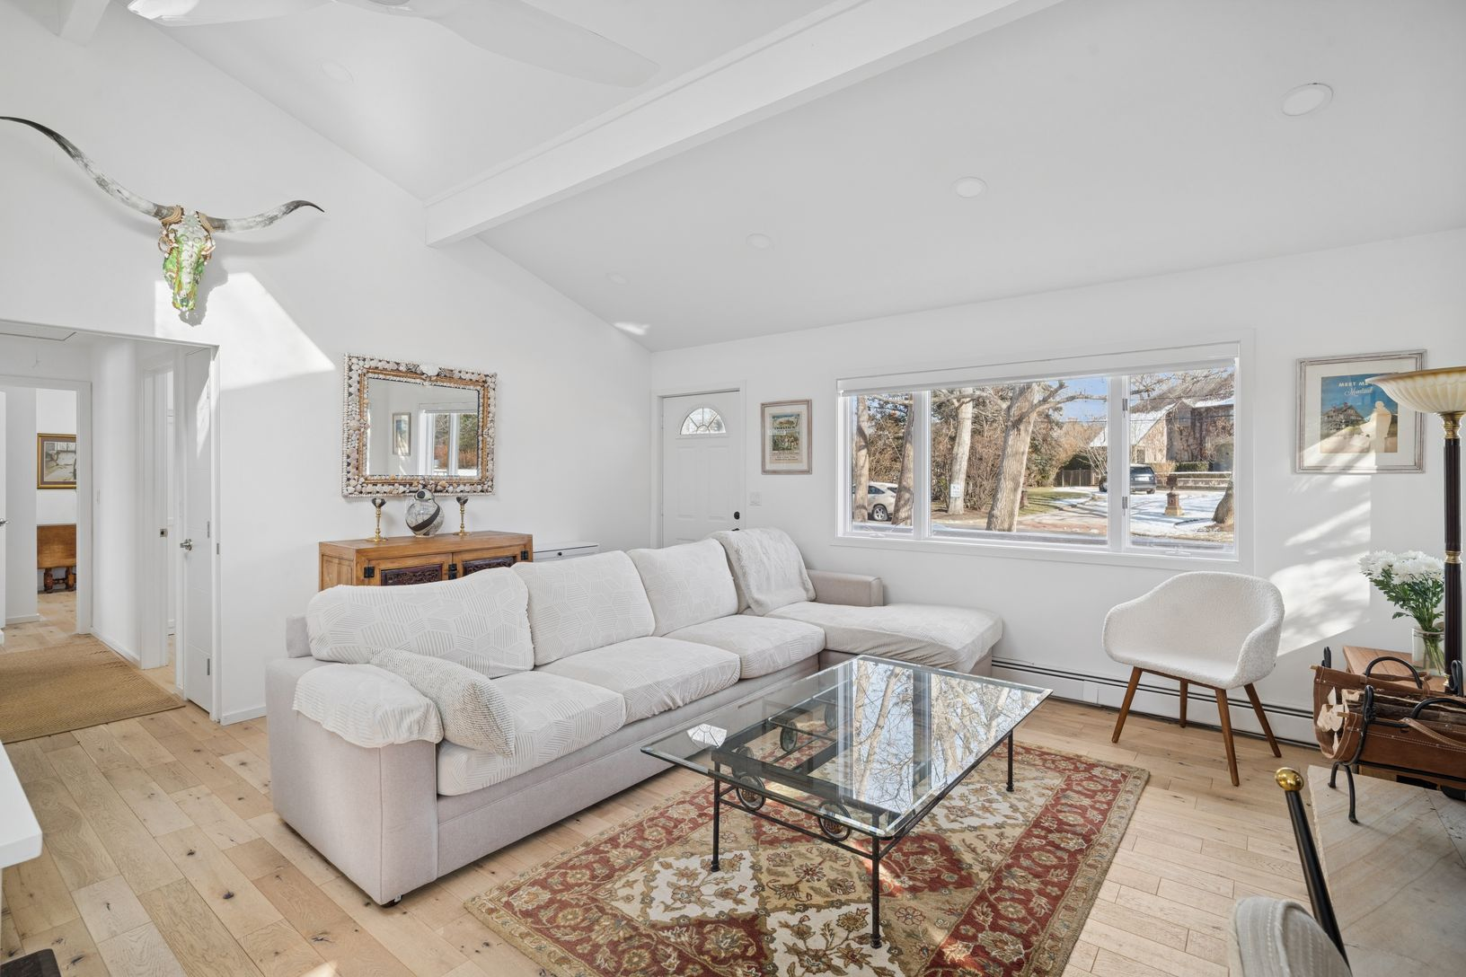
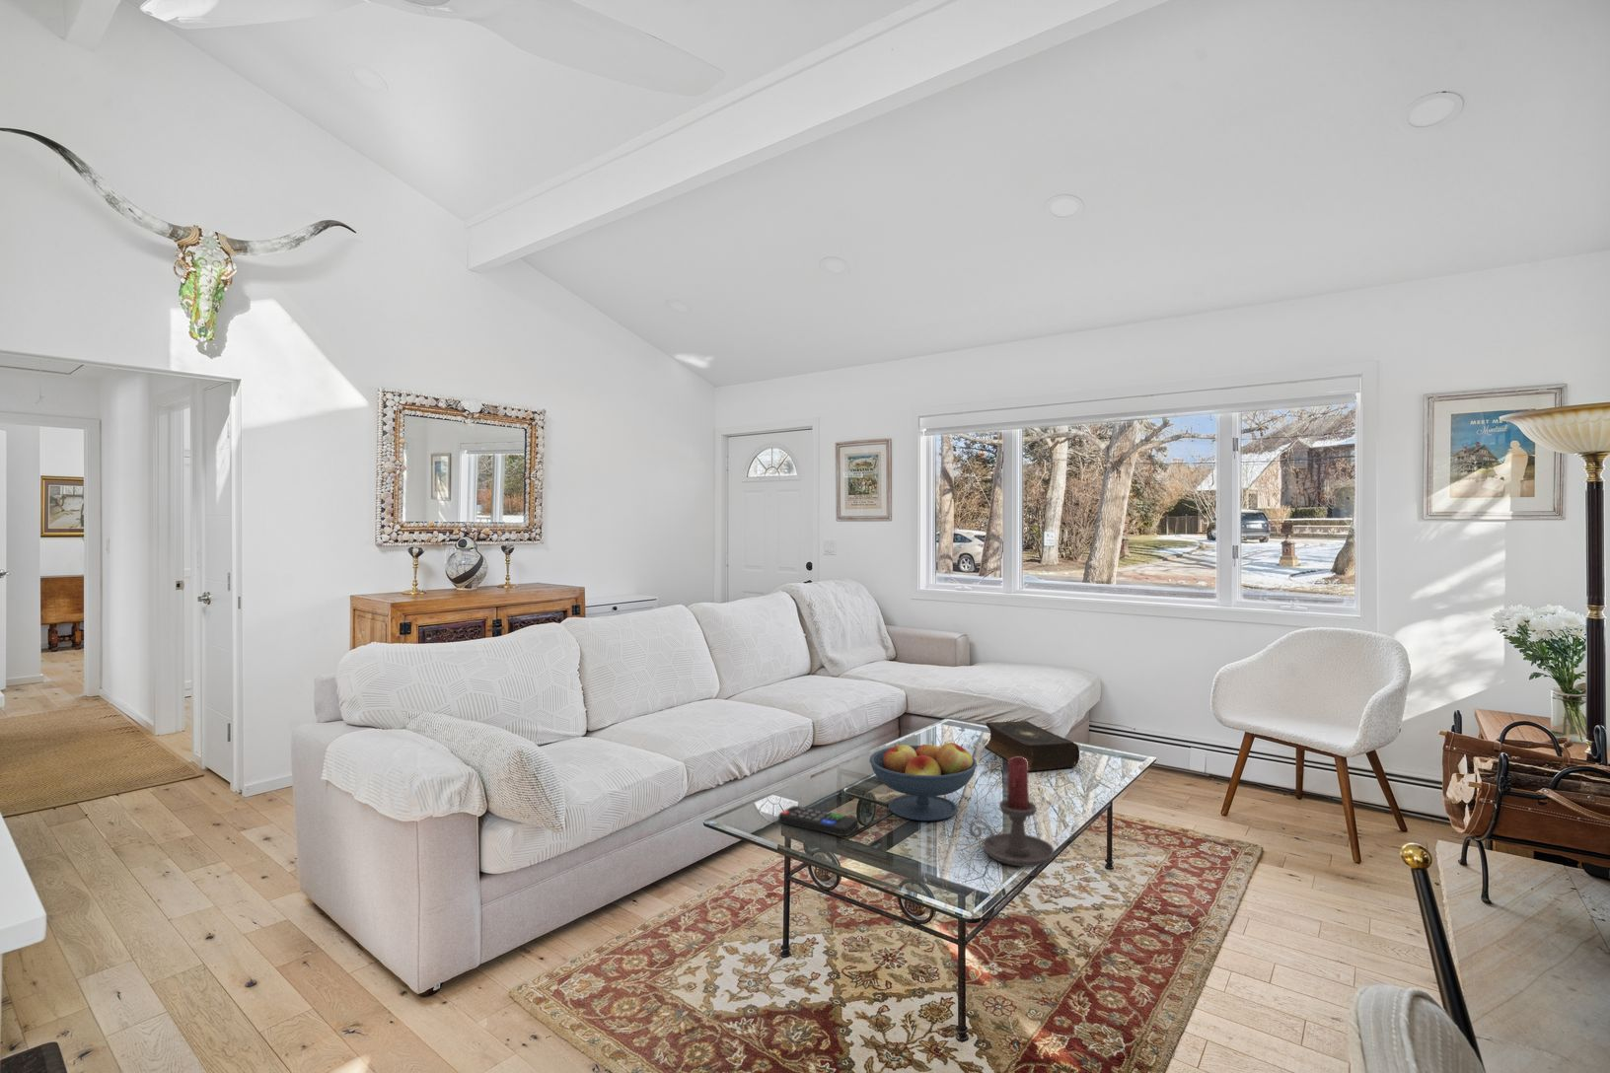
+ fruit bowl [868,740,978,822]
+ book [983,720,1081,772]
+ candle holder [968,757,1055,868]
+ remote control [777,805,859,837]
